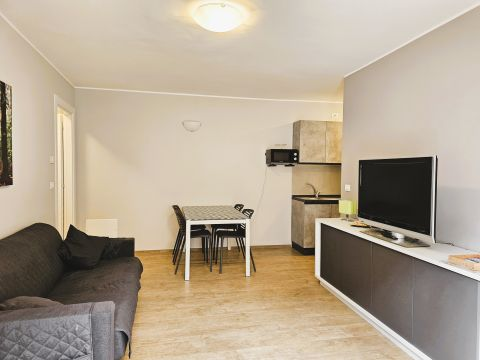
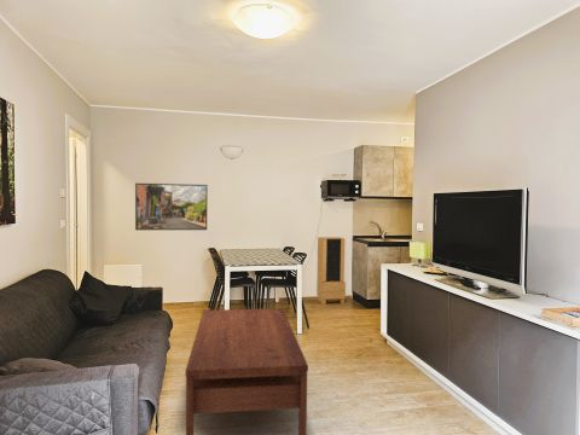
+ coffee table [185,307,309,435]
+ storage cabinet [315,236,347,306]
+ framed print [134,182,209,231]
